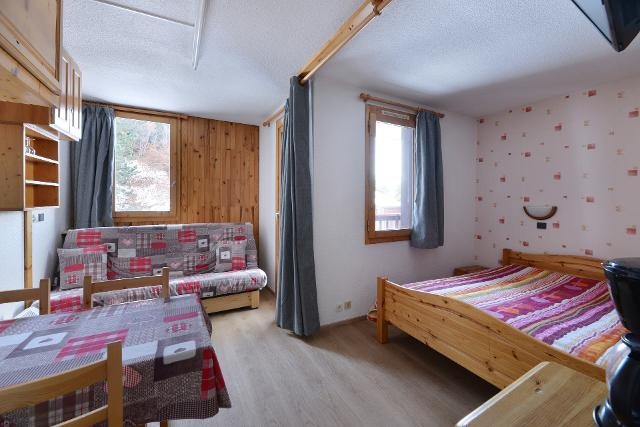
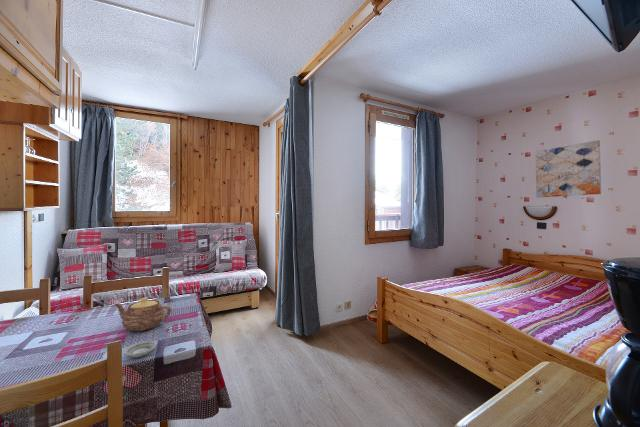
+ teapot [113,297,172,332]
+ wall art [535,139,602,199]
+ saucer [123,340,157,358]
